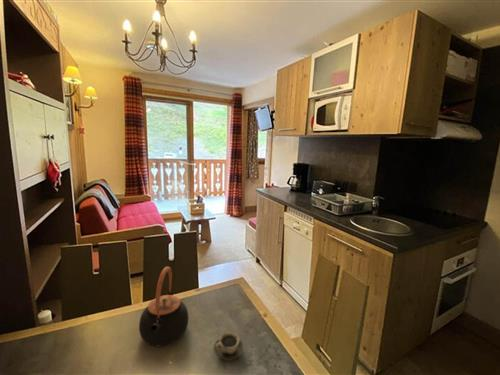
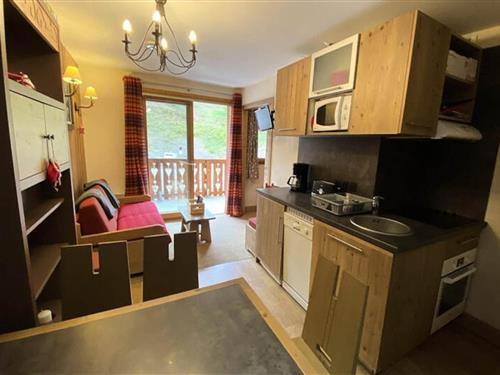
- cup [213,331,244,362]
- teapot [138,266,189,347]
